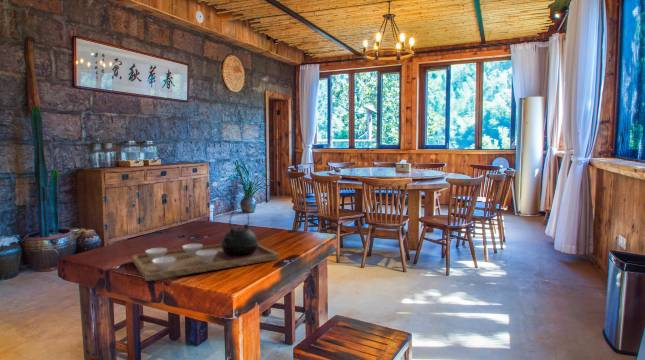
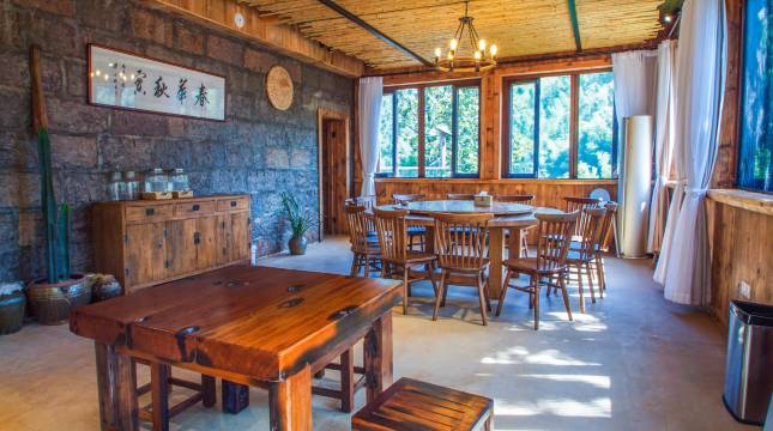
- tea set [131,207,280,282]
